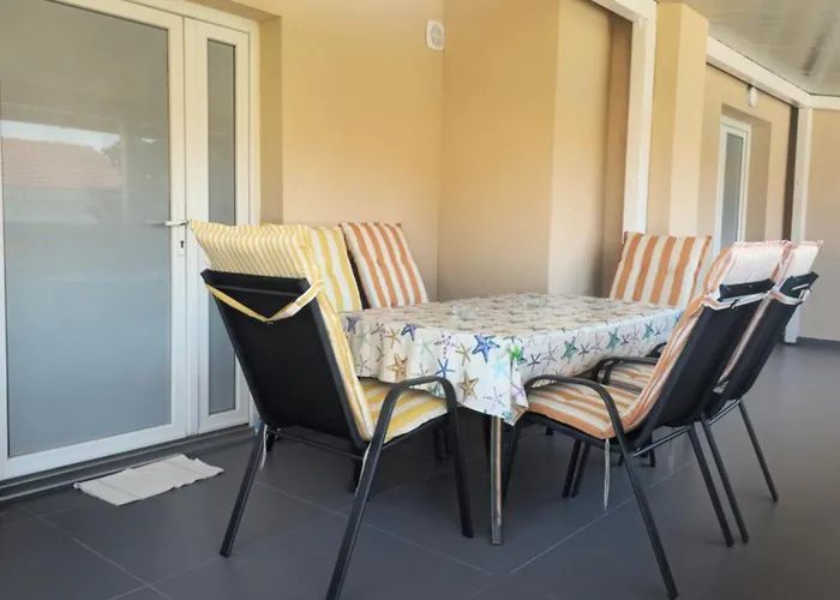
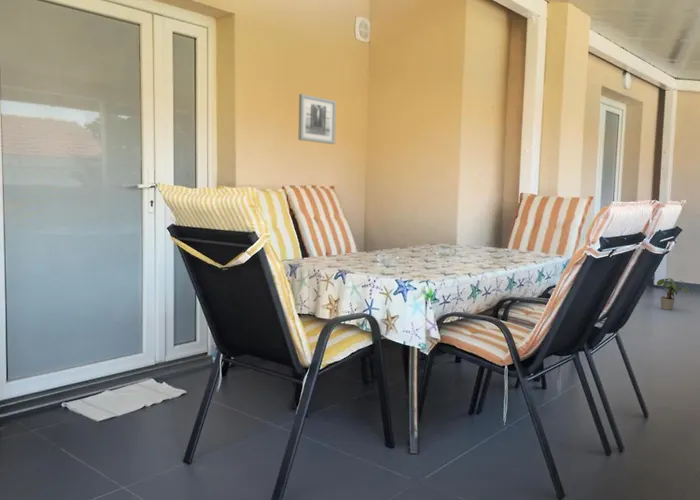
+ potted plant [656,277,693,311]
+ wall art [297,93,337,145]
